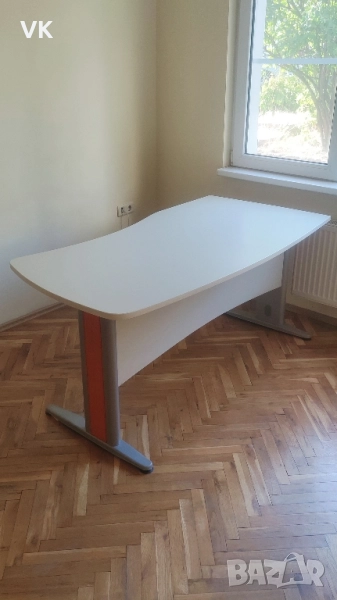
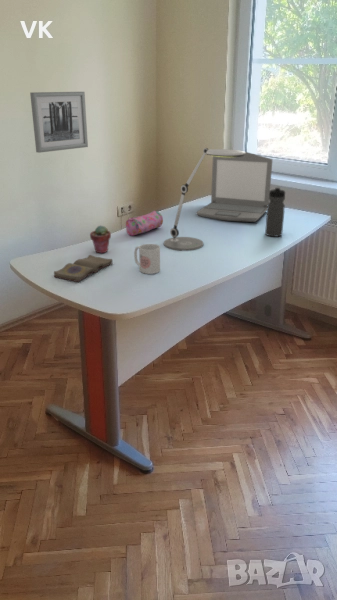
+ diary [53,254,114,283]
+ potted succulent [89,224,112,254]
+ water bottle [264,186,286,238]
+ mug [133,243,161,275]
+ wall art [29,91,89,154]
+ laptop [195,151,273,223]
+ pencil case [125,210,164,236]
+ desk lamp [163,147,246,252]
